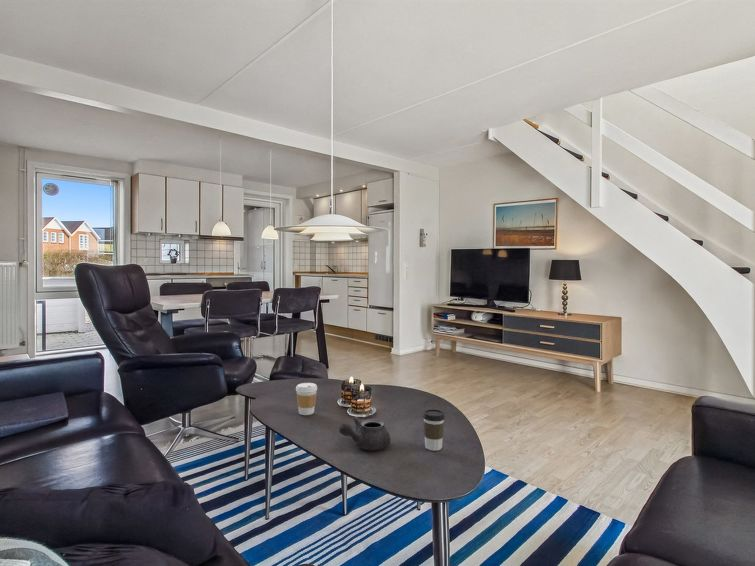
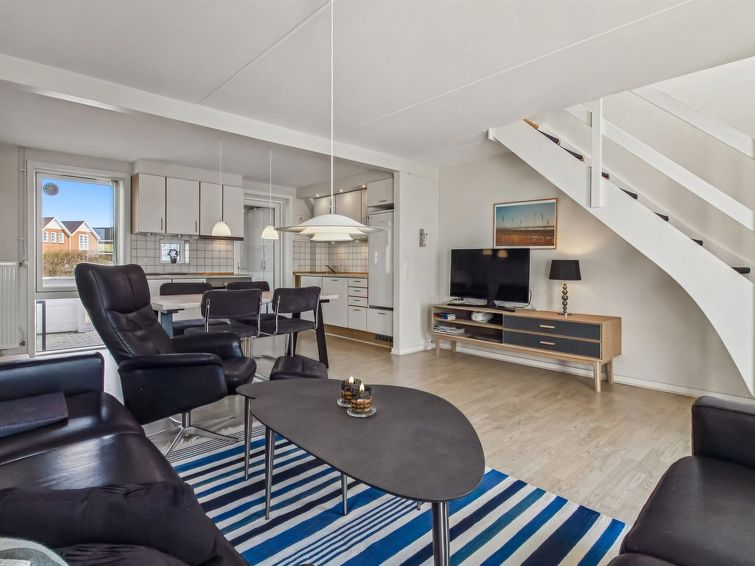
- coffee cup [295,382,318,416]
- teapot [338,416,391,451]
- coffee cup [422,408,446,452]
